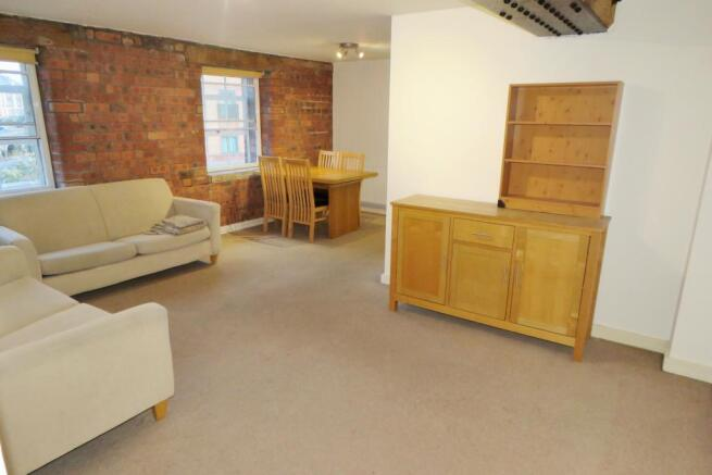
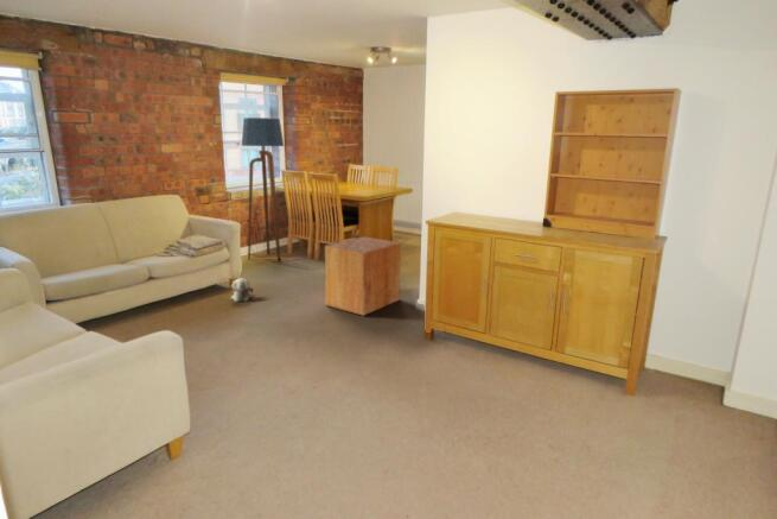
+ plush toy [230,278,254,303]
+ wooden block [324,235,402,317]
+ floor lamp [241,116,285,262]
